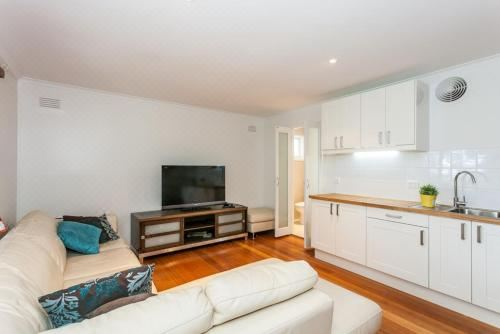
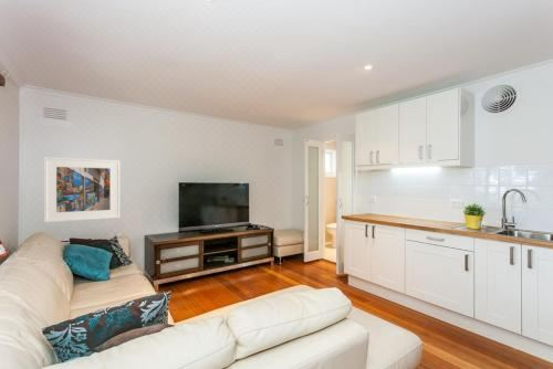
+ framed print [43,156,121,223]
